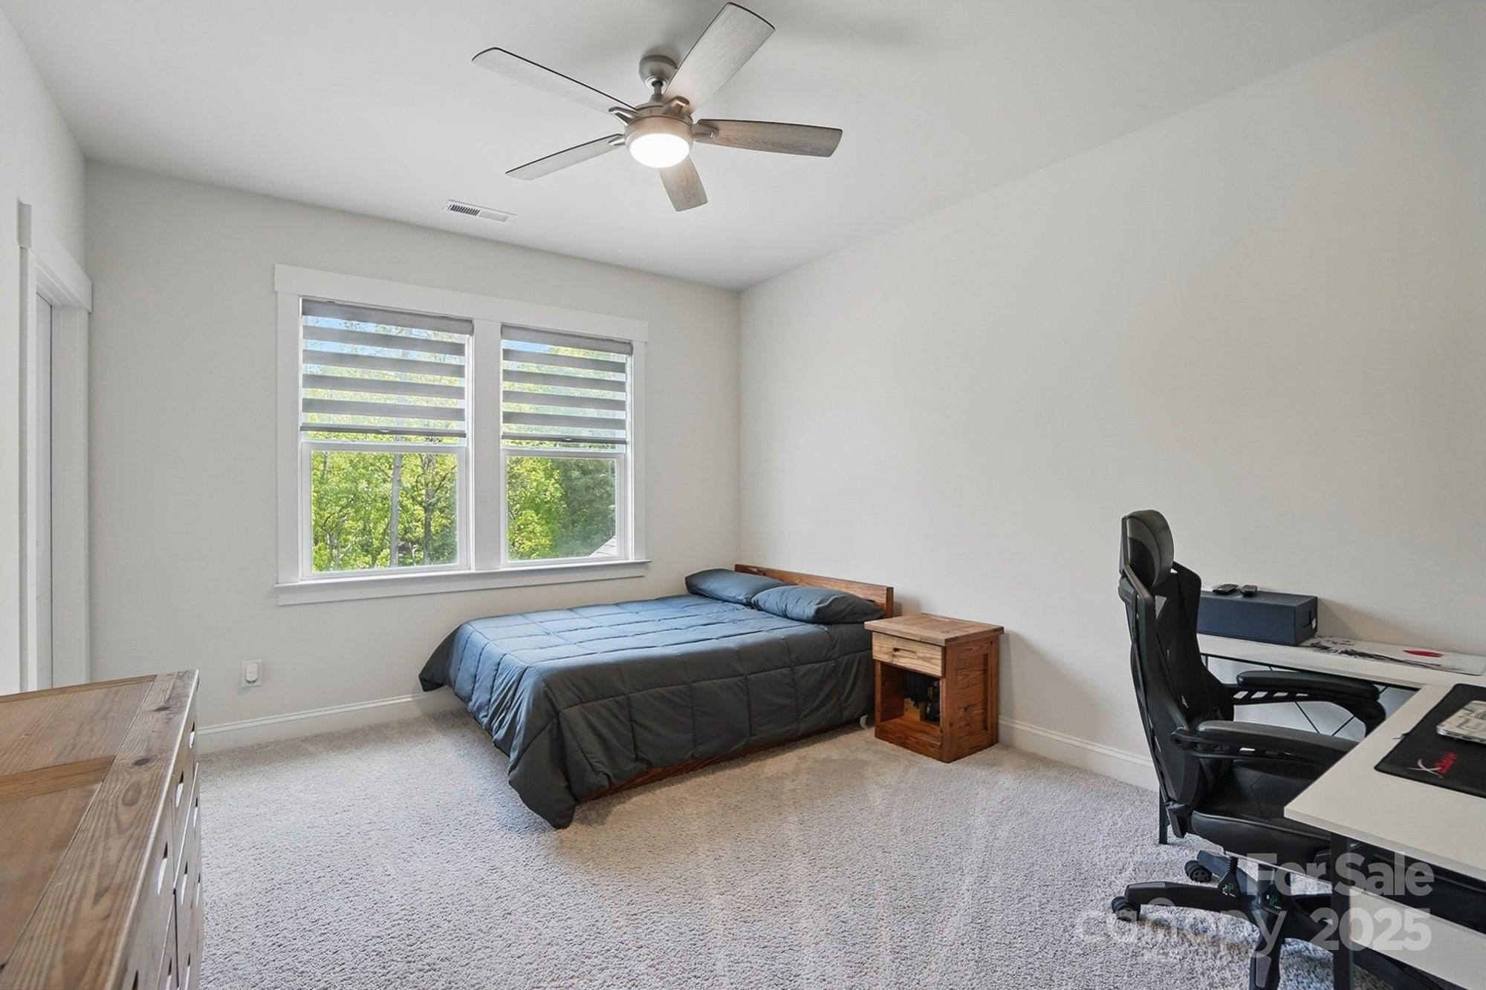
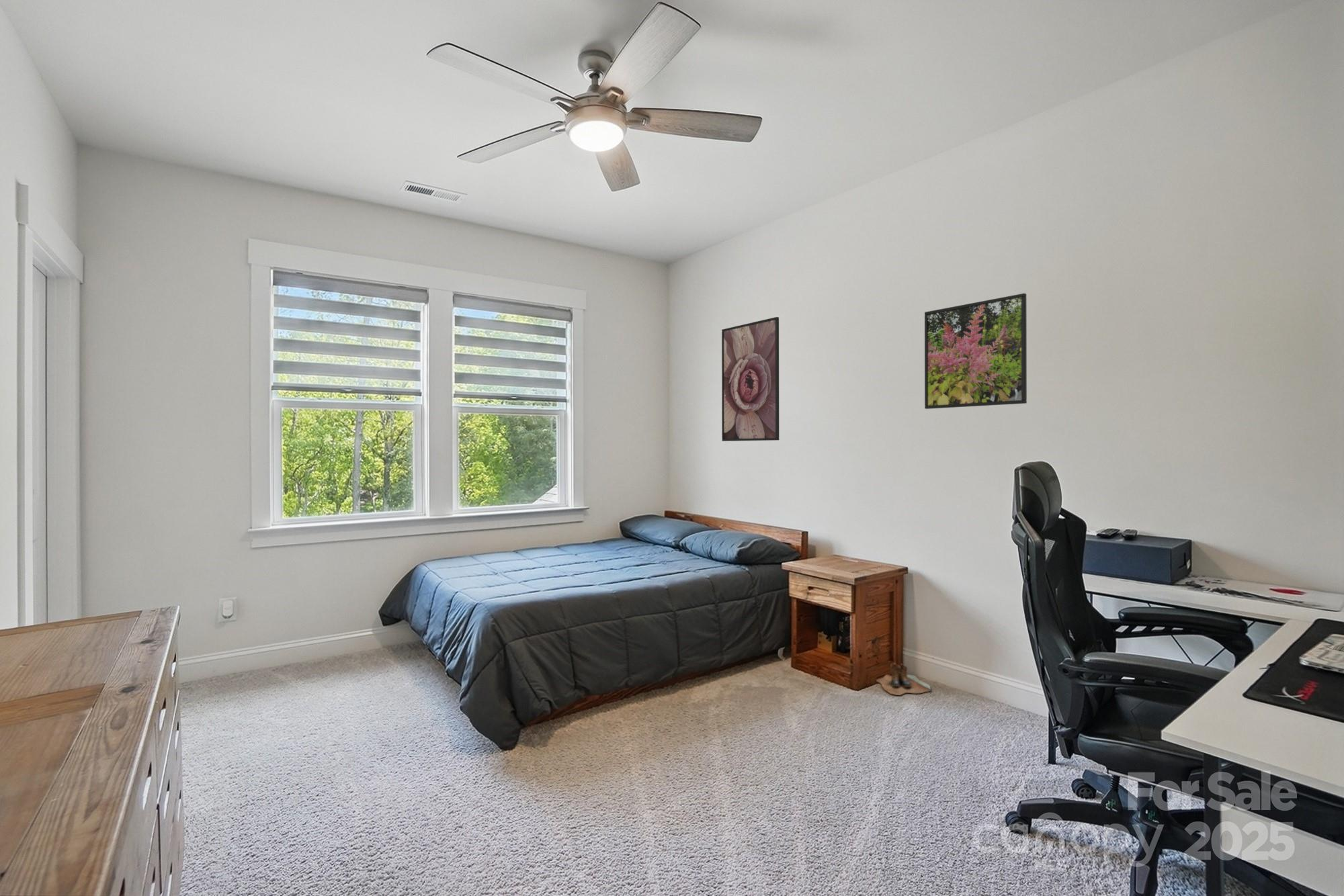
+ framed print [721,316,780,442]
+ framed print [924,293,1027,410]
+ boots [876,662,933,696]
